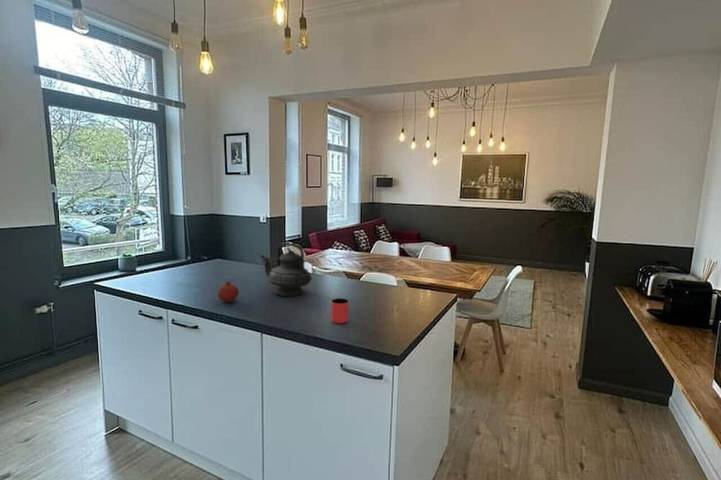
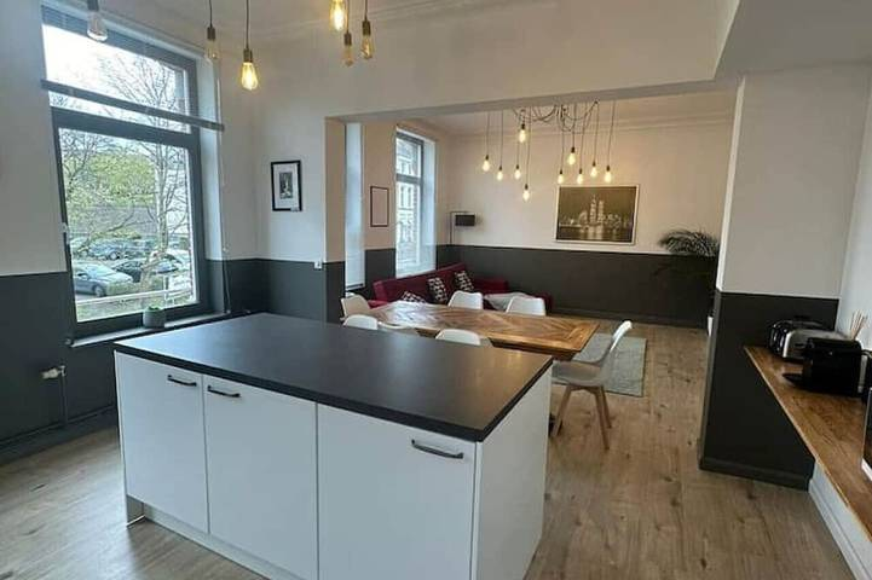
- fruit [217,281,240,303]
- cup [330,298,349,324]
- teapot [259,241,313,297]
